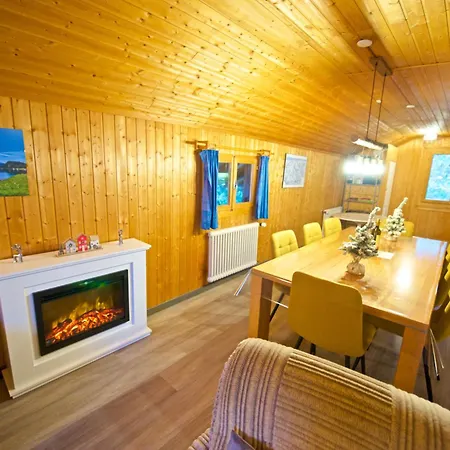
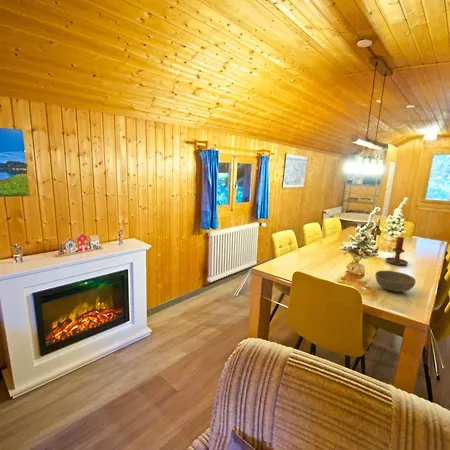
+ bowl [374,270,417,293]
+ candle holder [385,236,409,266]
